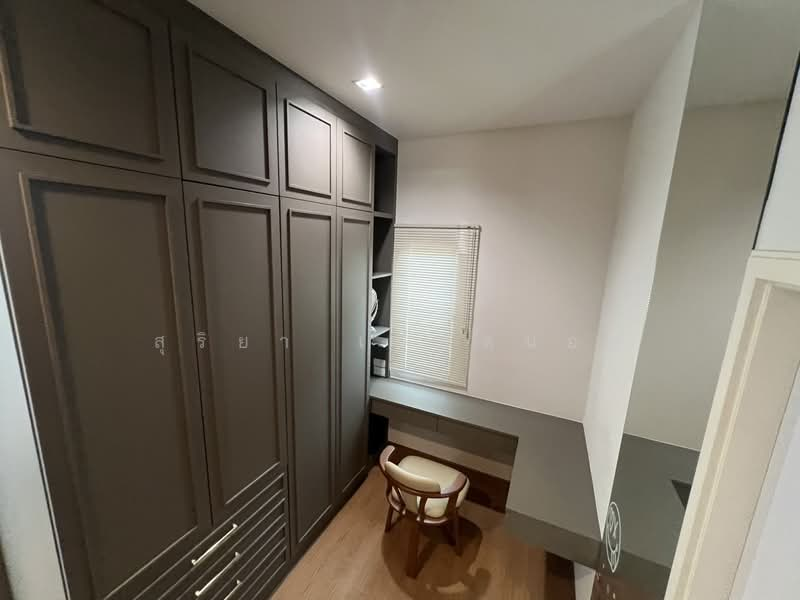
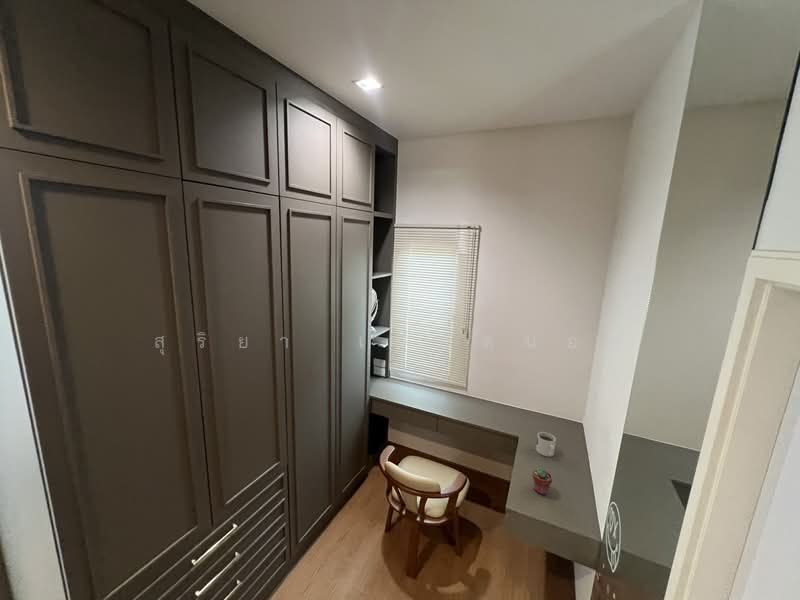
+ potted succulent [531,466,553,496]
+ mug [535,431,557,457]
